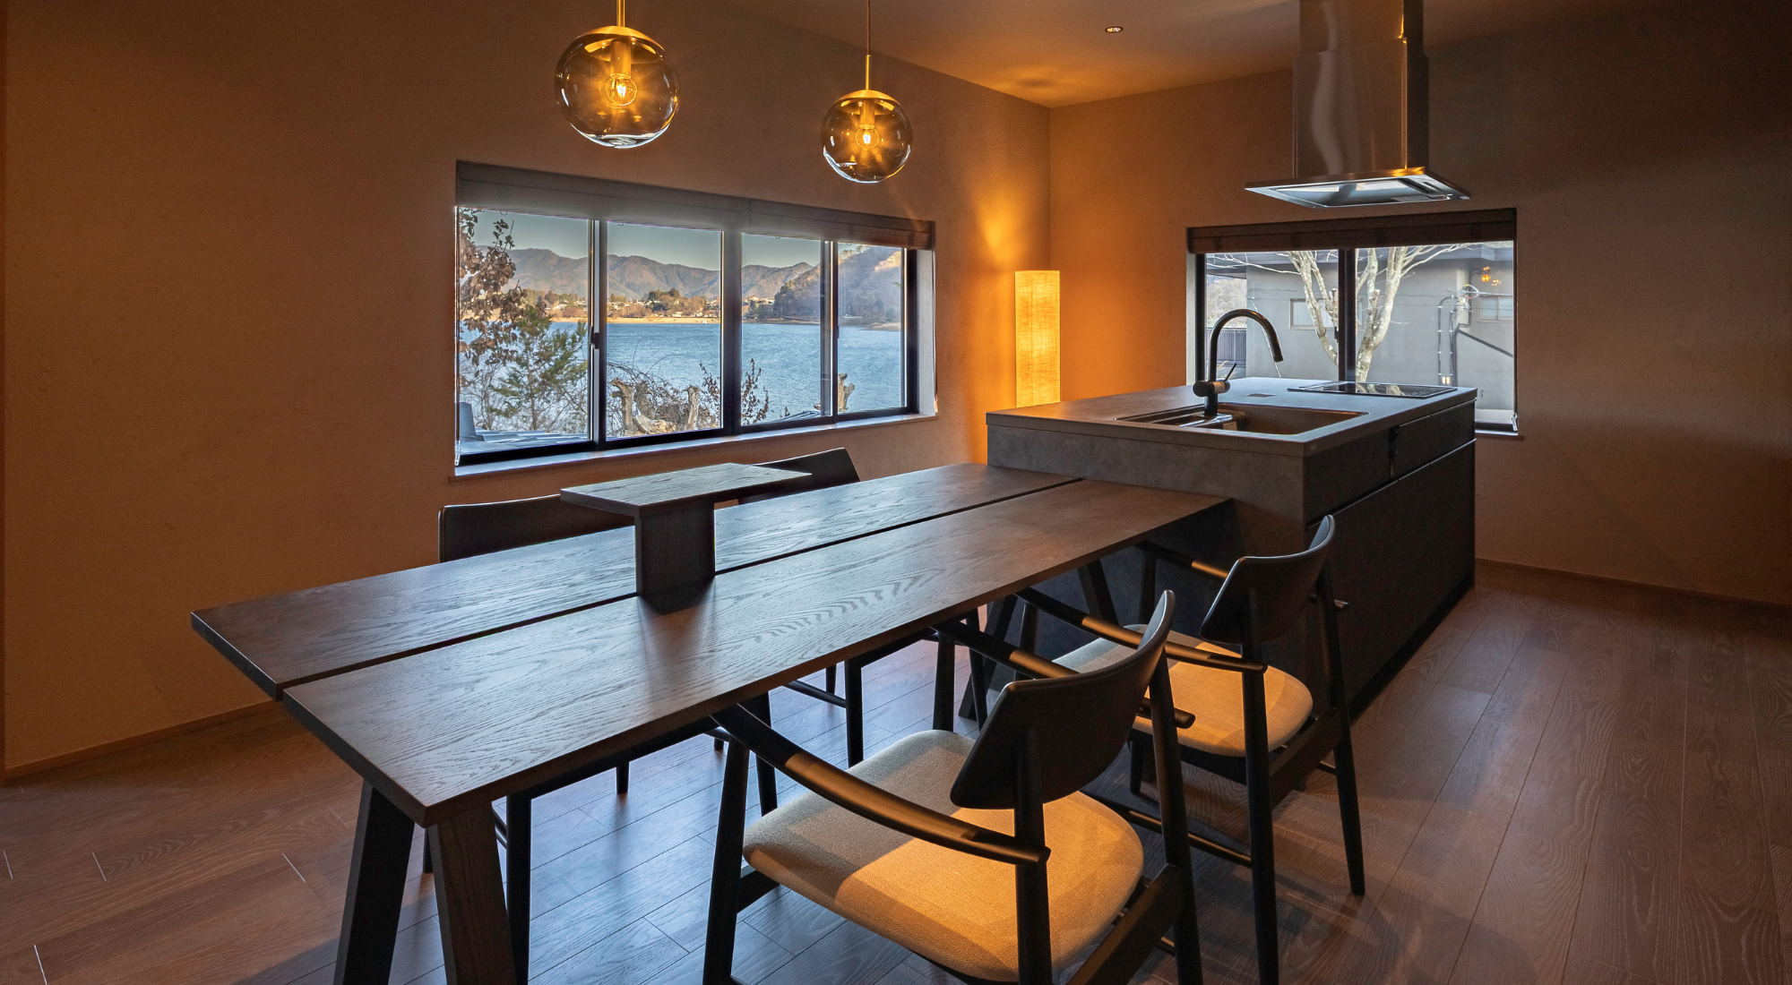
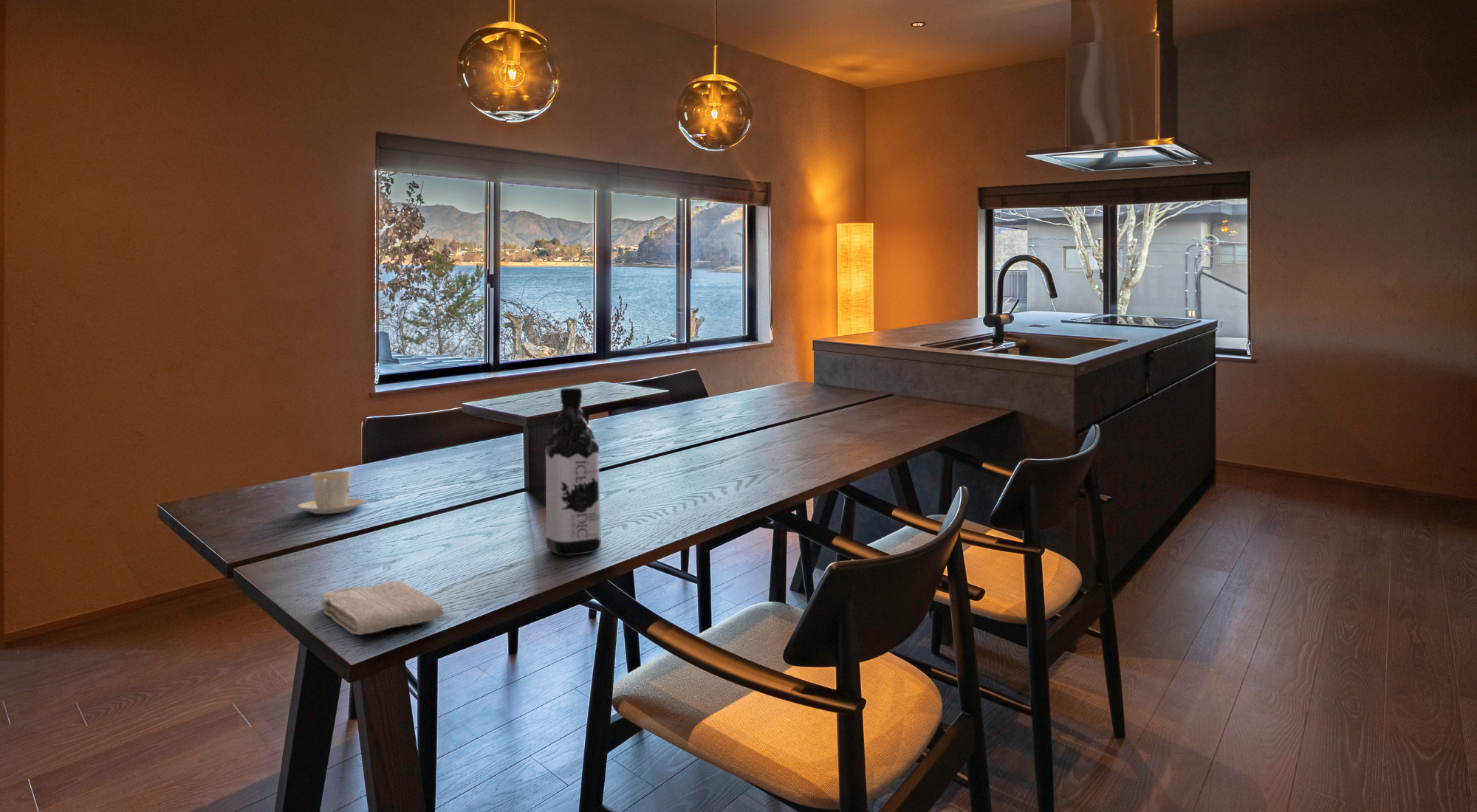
+ water bottle [544,388,602,557]
+ washcloth [321,580,445,636]
+ teacup [297,470,366,515]
